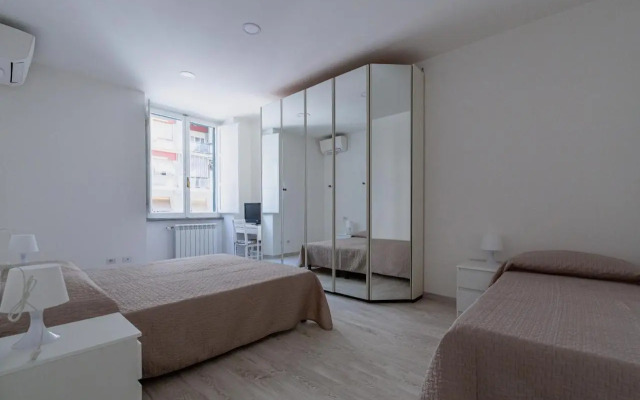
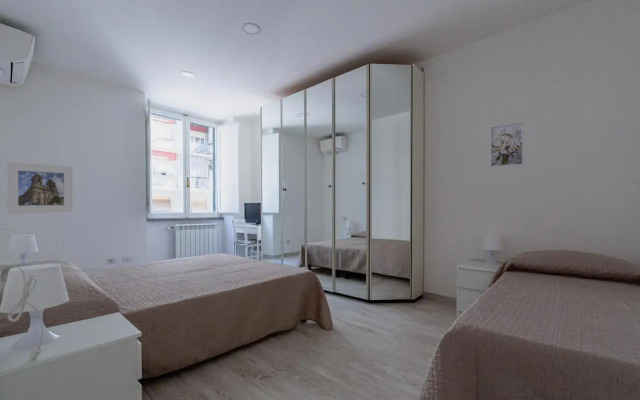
+ wall art [489,120,525,168]
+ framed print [6,161,74,215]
